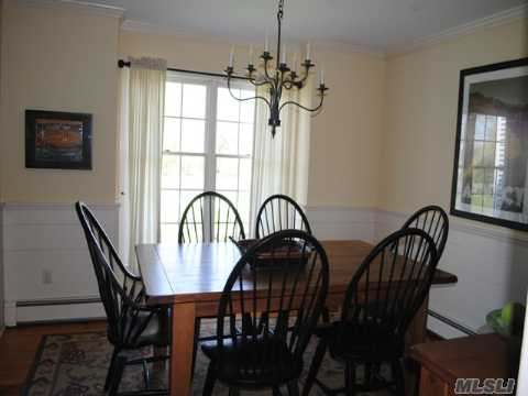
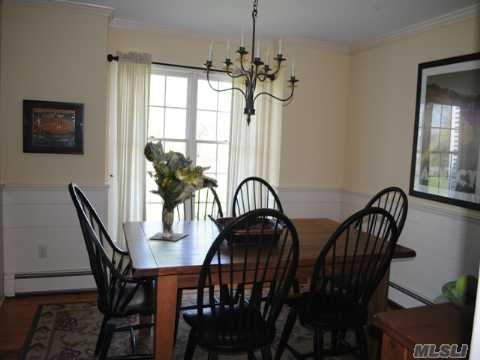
+ bouquet [143,139,219,242]
